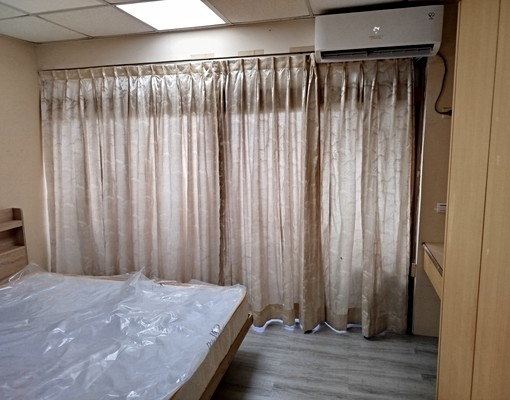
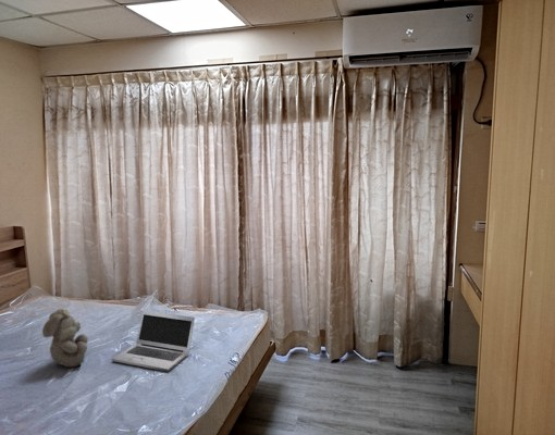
+ laptop [111,309,196,372]
+ teddy bear [41,308,89,368]
